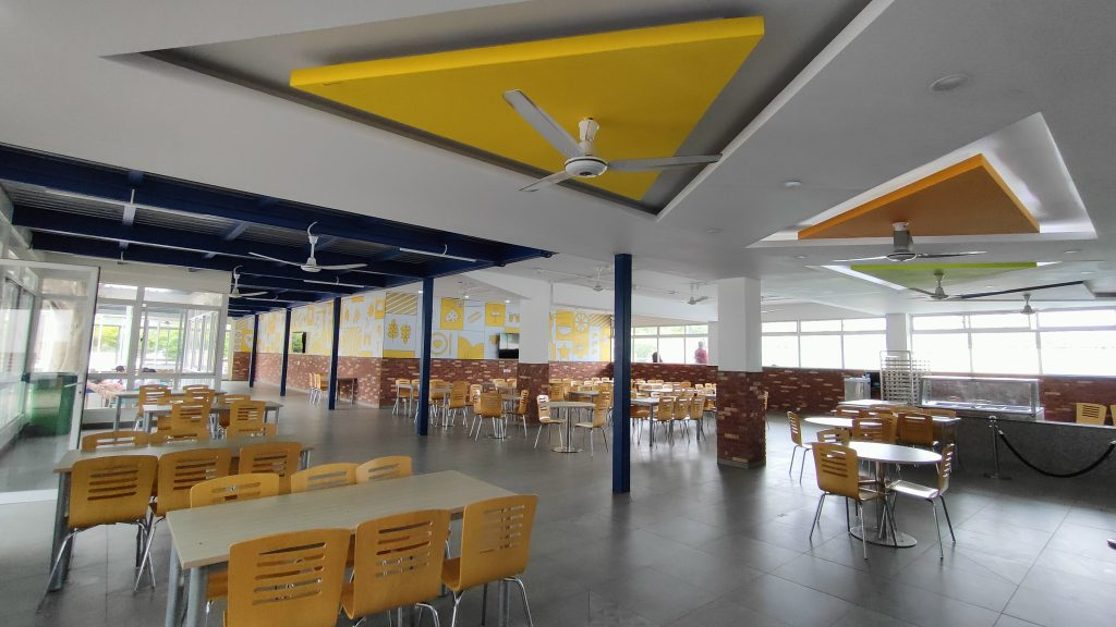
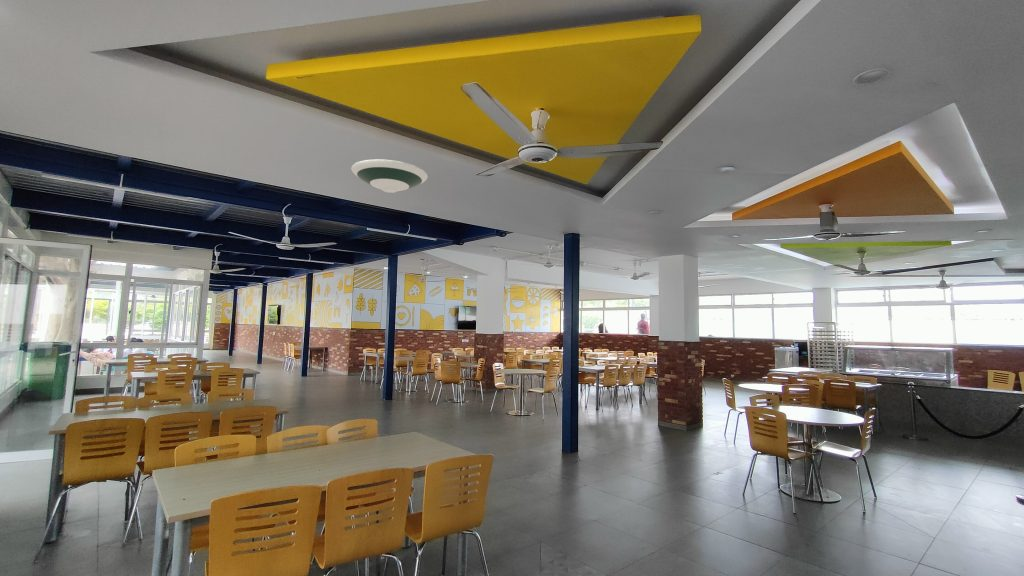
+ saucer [350,158,429,194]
